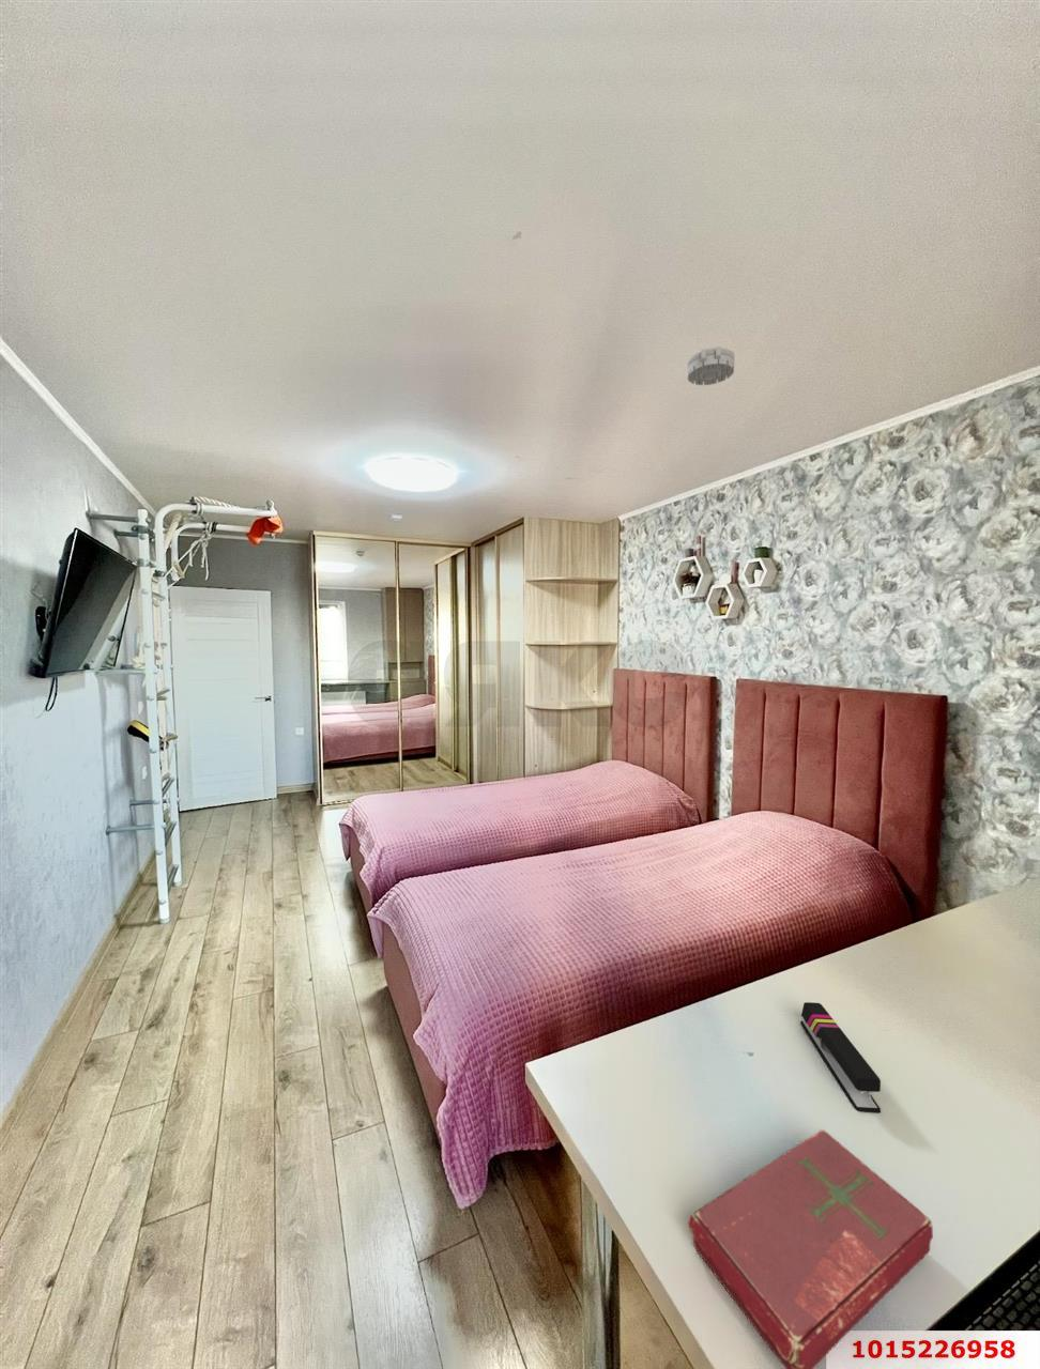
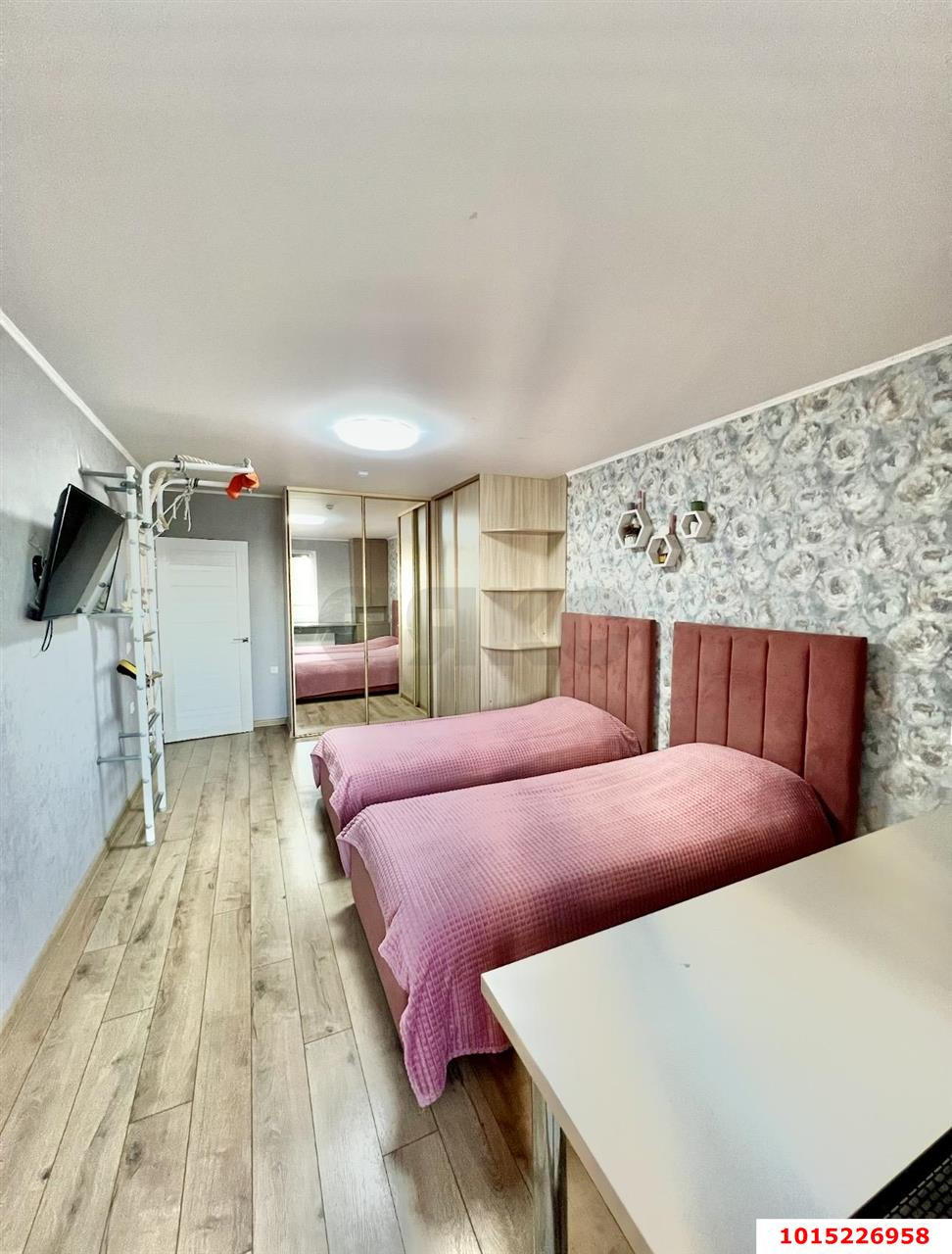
- stapler [800,1001,882,1115]
- book [687,1129,934,1369]
- smoke detector [687,345,735,386]
